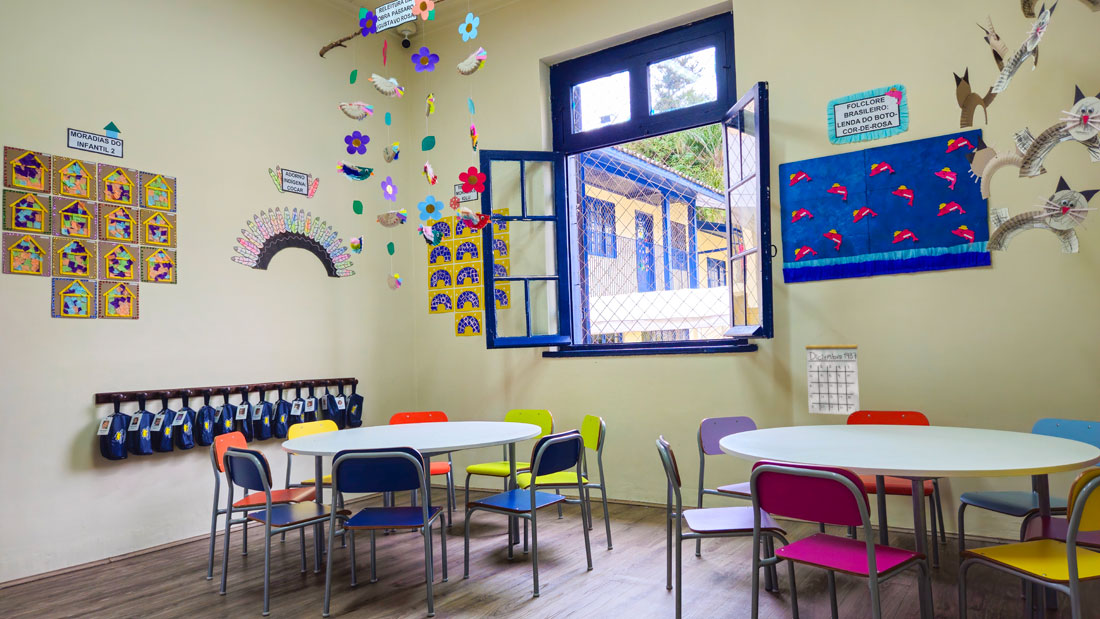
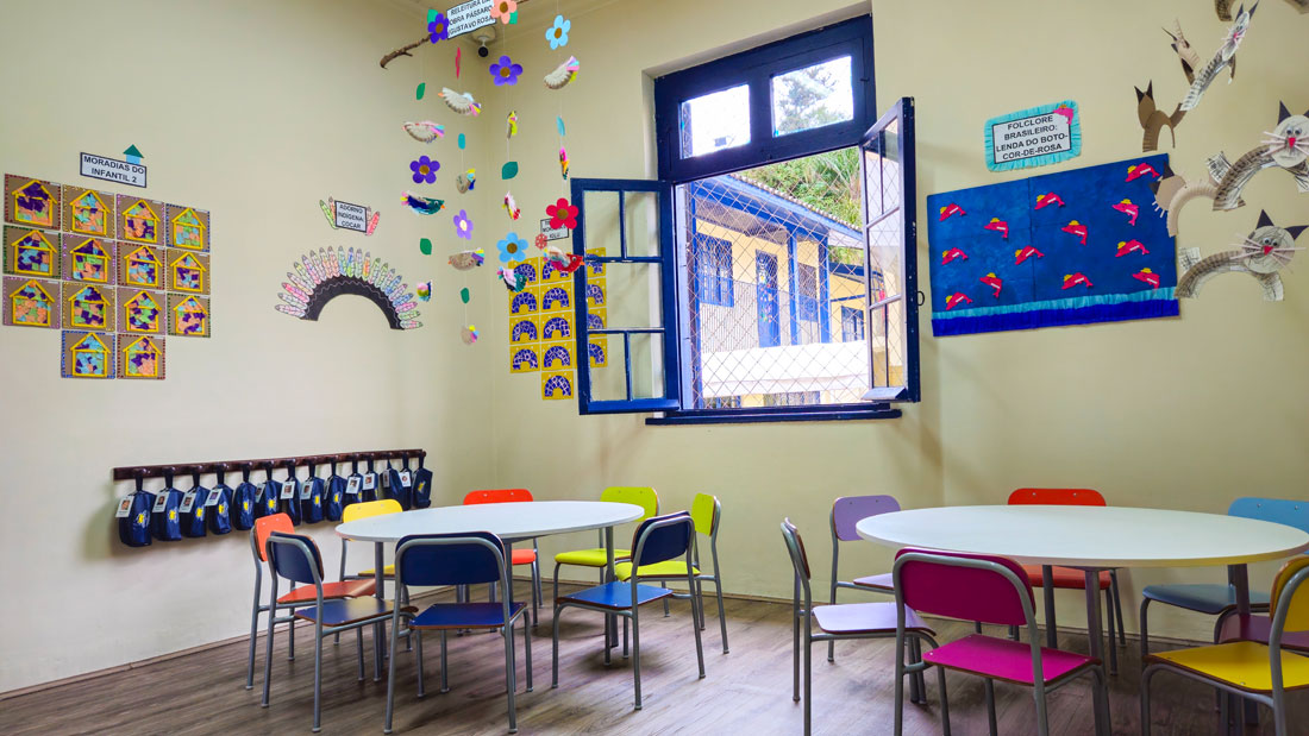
- calendar [805,328,860,416]
